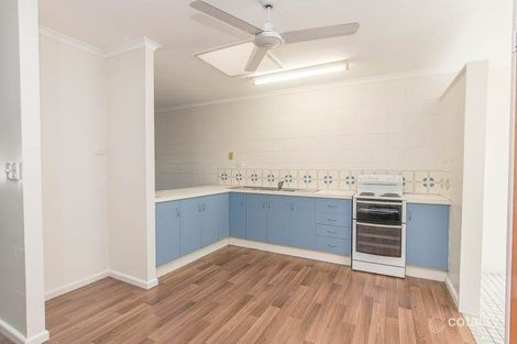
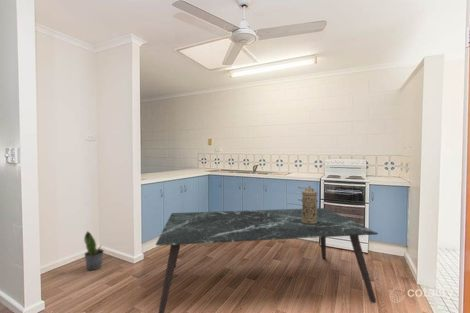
+ dining table [155,207,379,313]
+ water filter [300,185,319,224]
+ potted plant [83,230,105,272]
